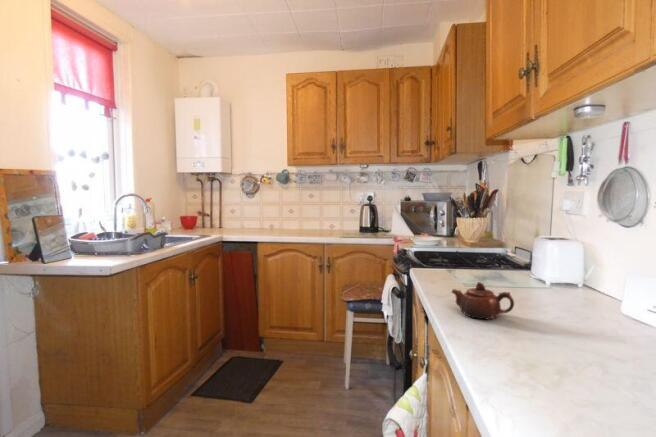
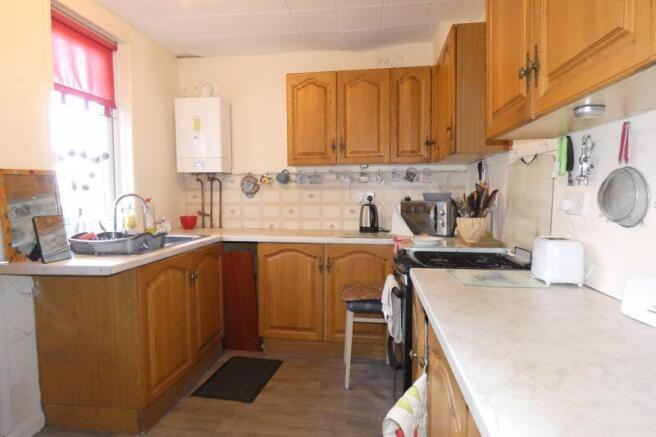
- teapot [451,281,515,321]
